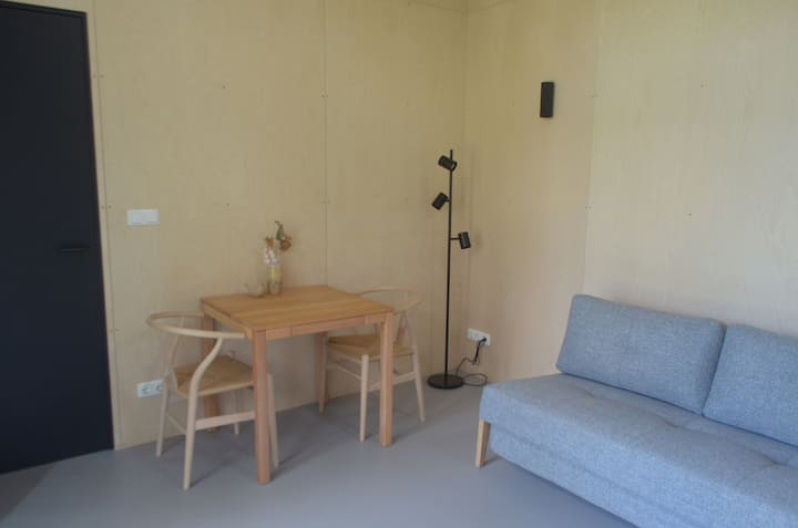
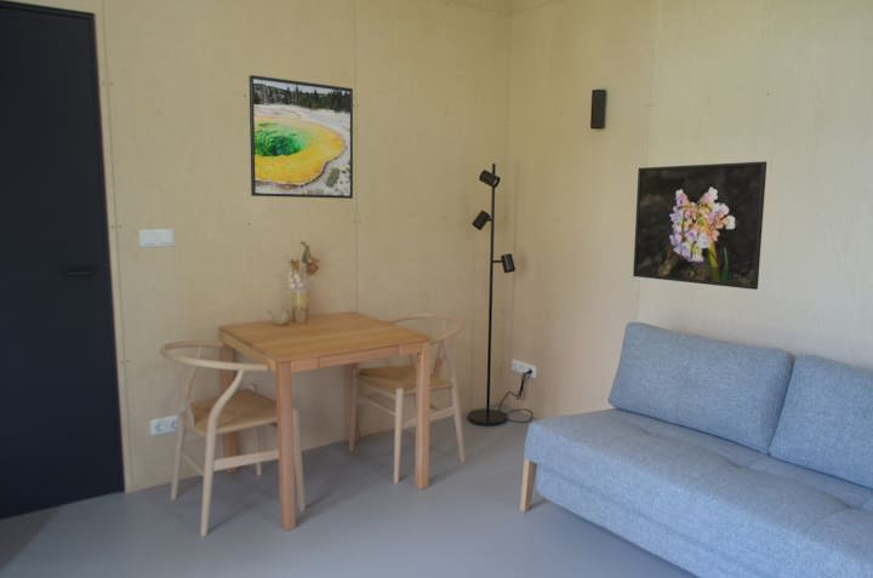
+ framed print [249,74,354,200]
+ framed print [632,160,768,291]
